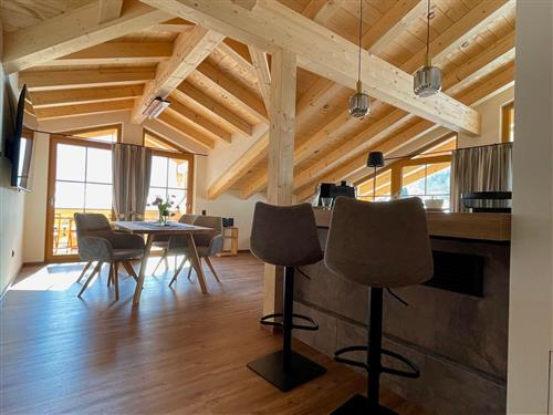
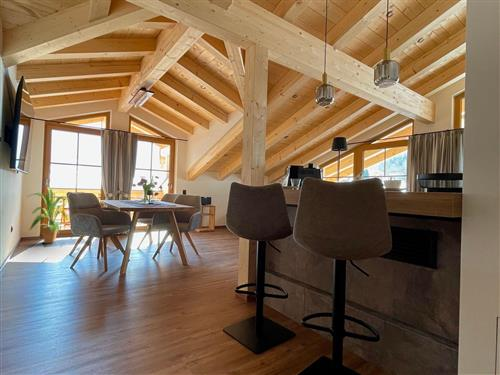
+ house plant [26,186,68,244]
